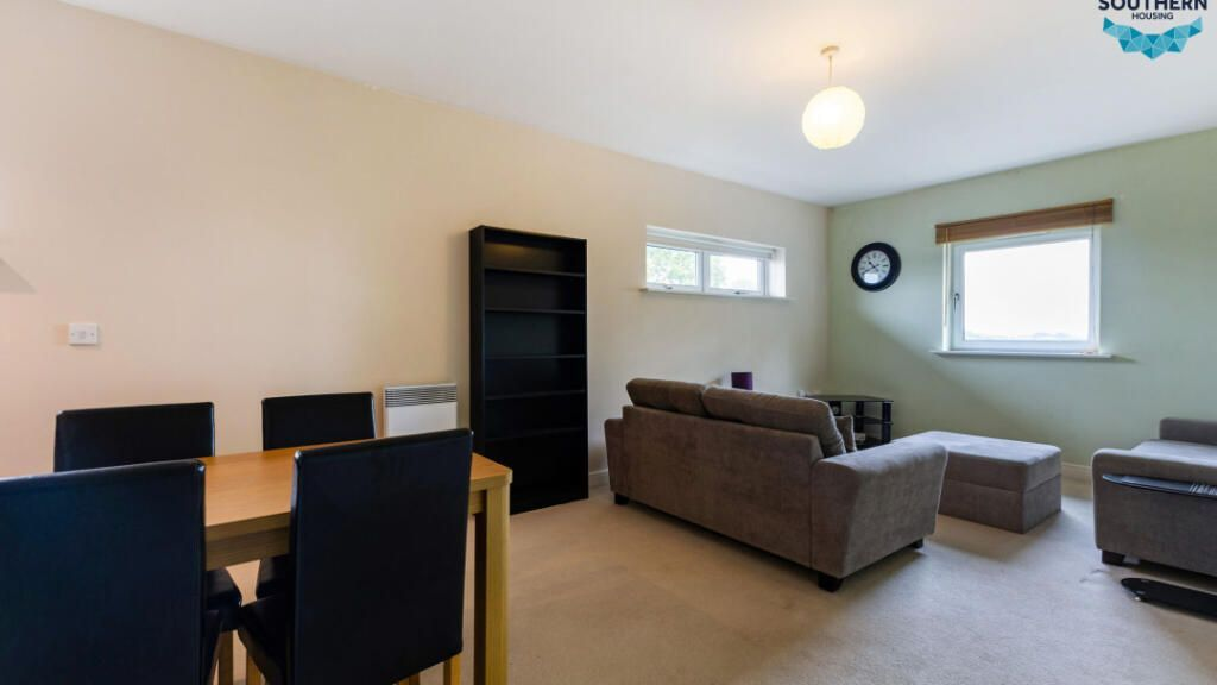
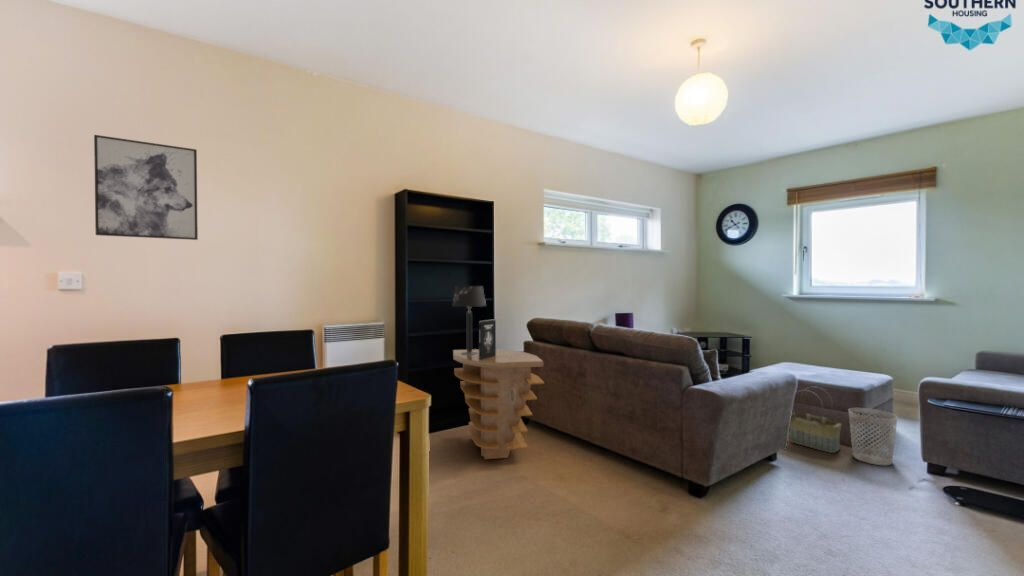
+ wastebasket [847,407,899,466]
+ basket [787,386,843,454]
+ wall art [93,134,199,241]
+ book [478,319,497,360]
+ table lamp [451,285,487,355]
+ side table [452,348,545,460]
